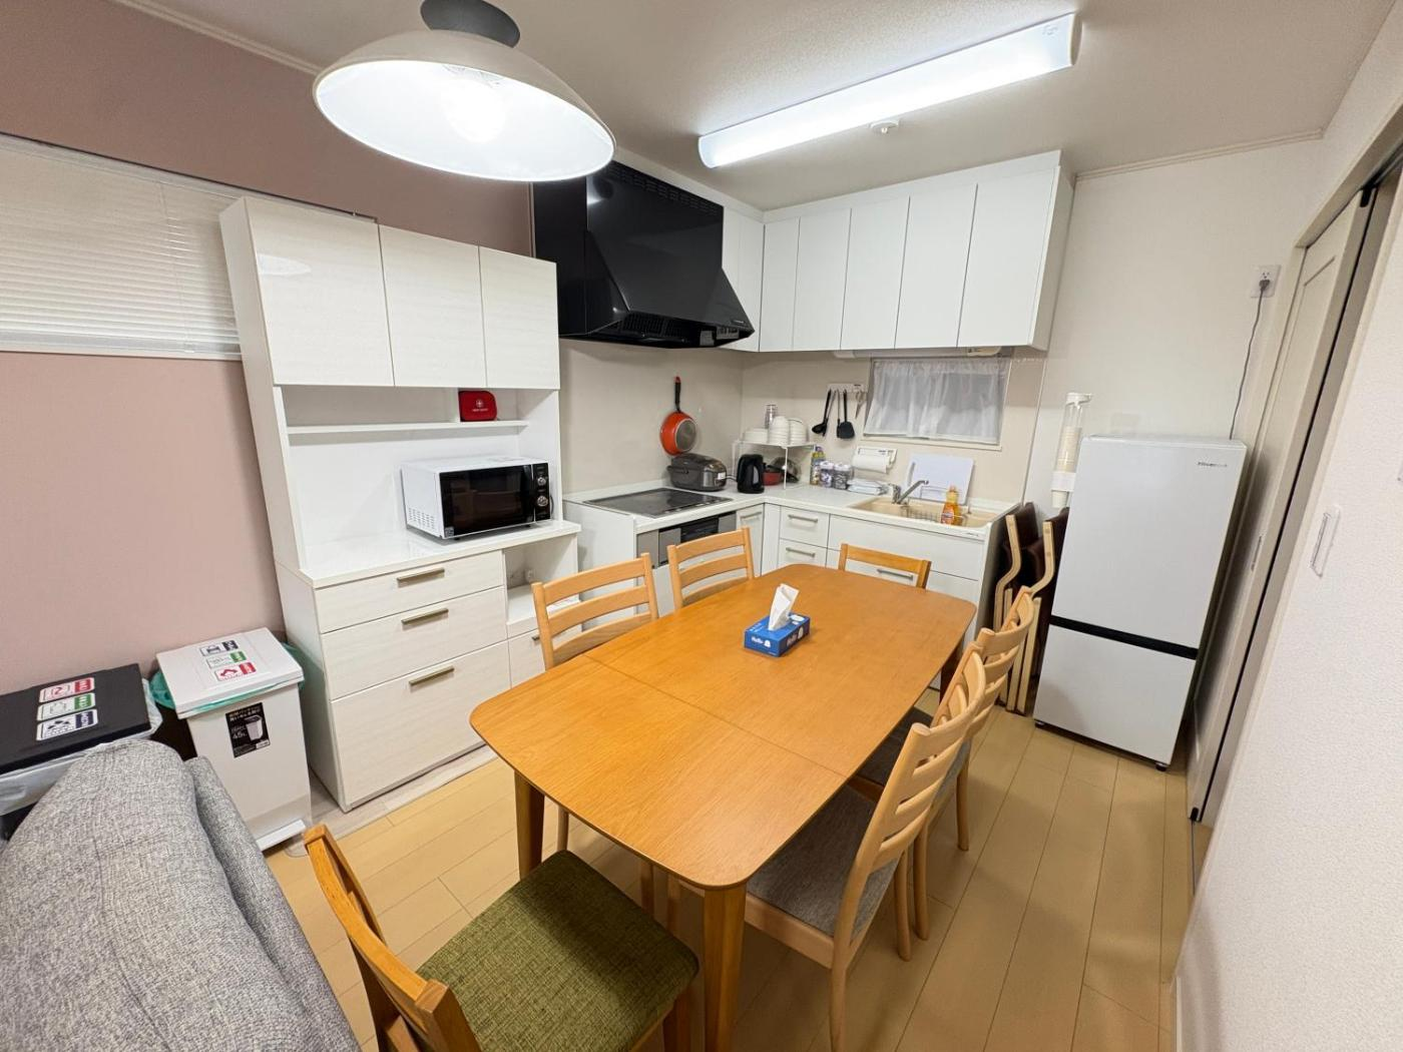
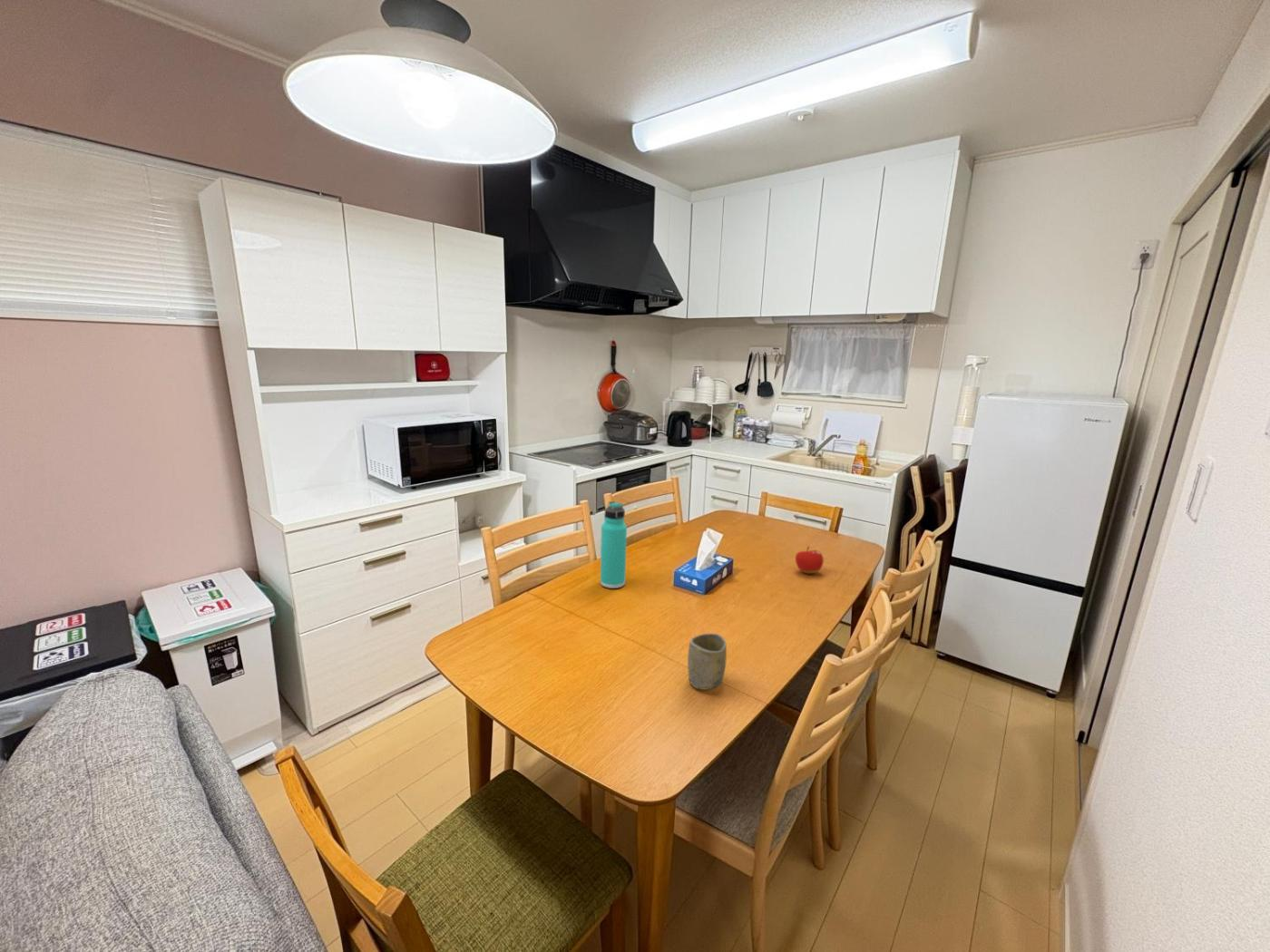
+ fruit [795,546,825,574]
+ cup [687,633,728,691]
+ thermos bottle [600,500,628,589]
